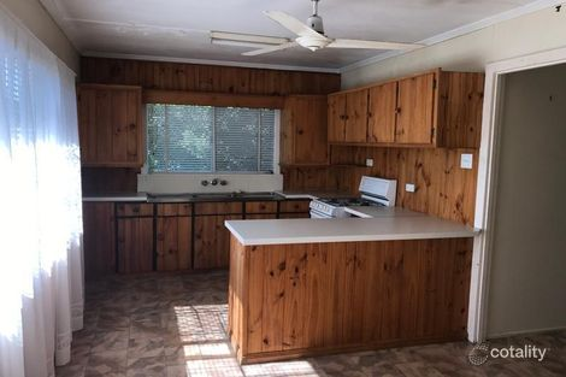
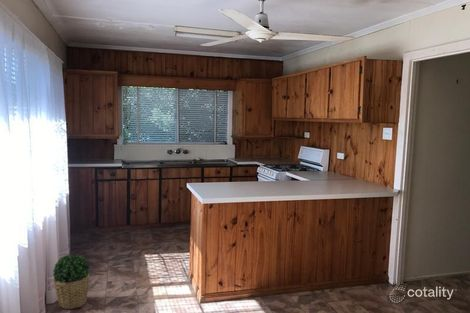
+ potted plant [52,253,91,310]
